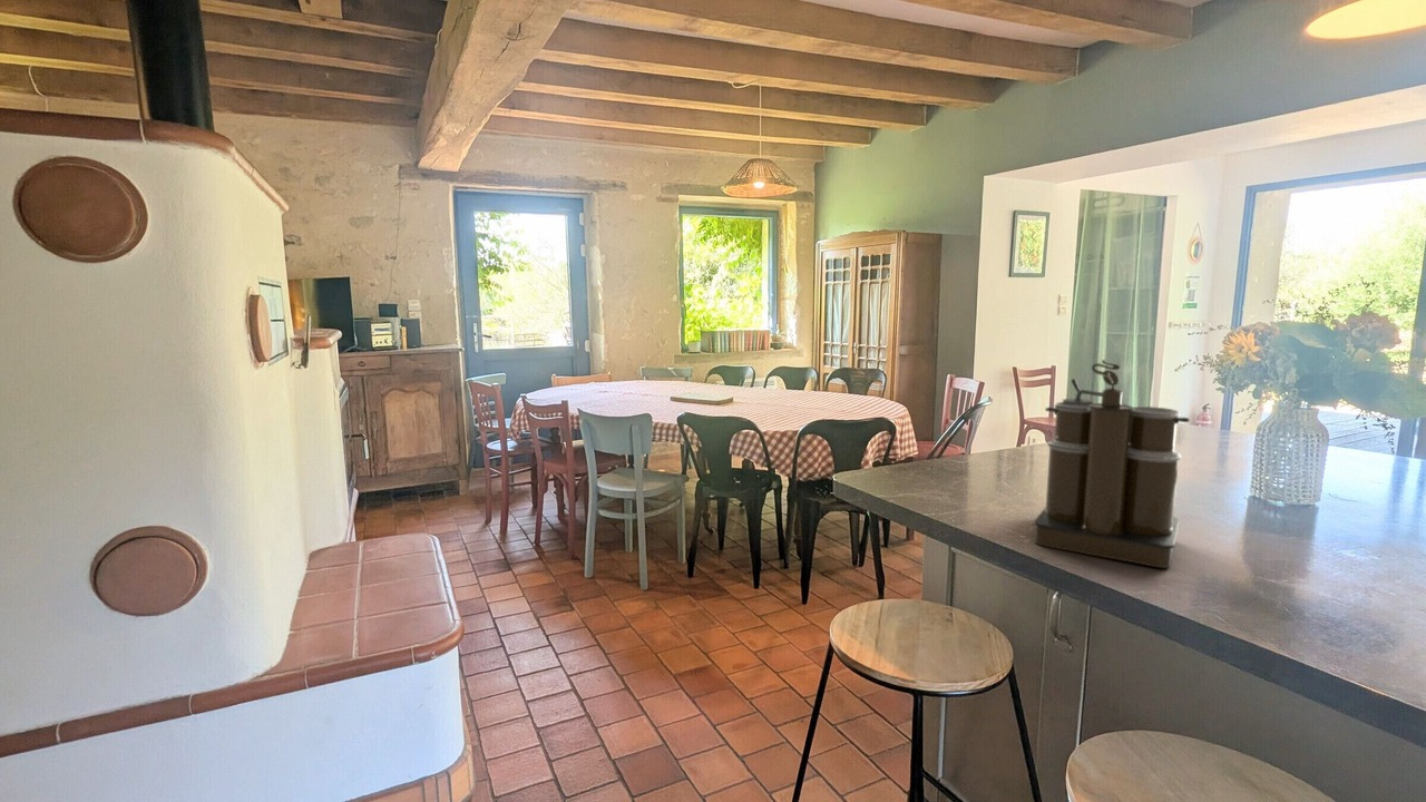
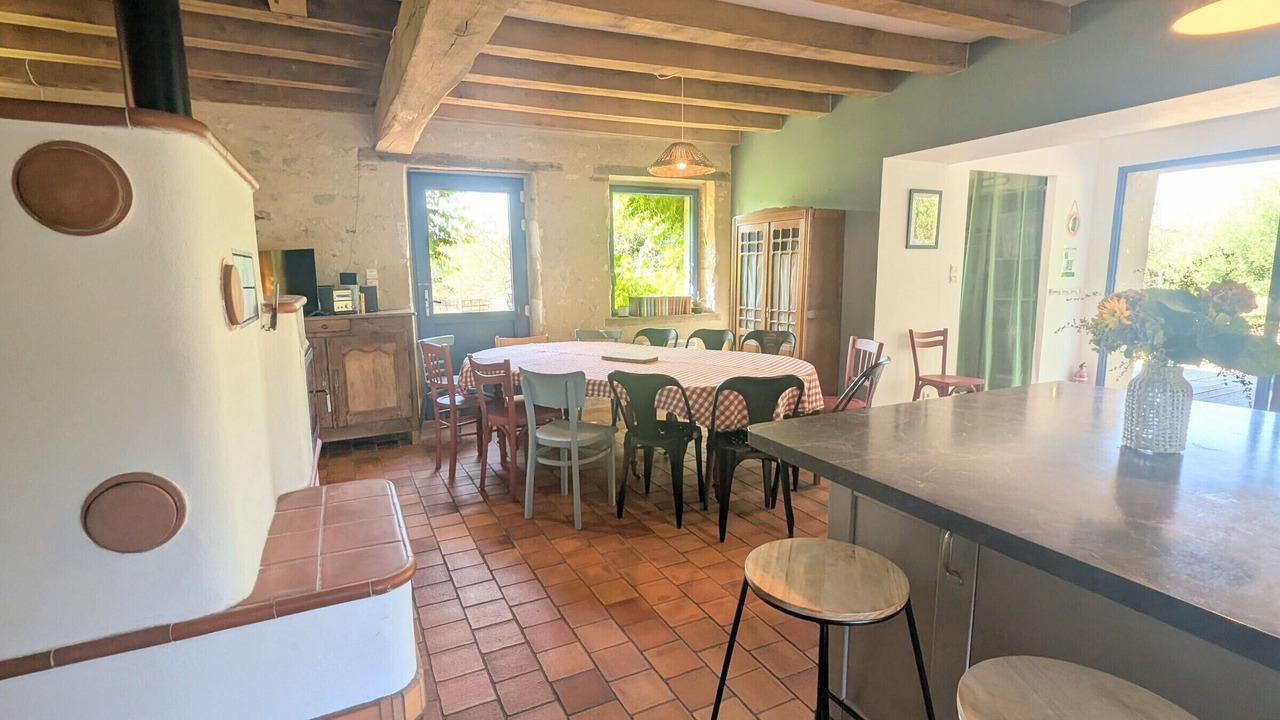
- coffee maker [1032,359,1191,569]
